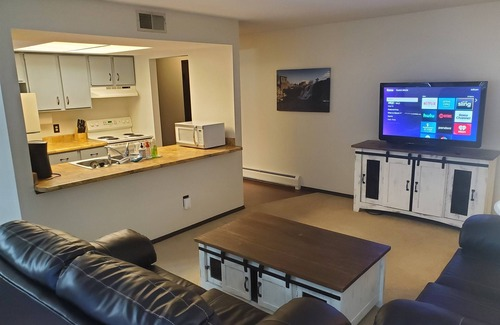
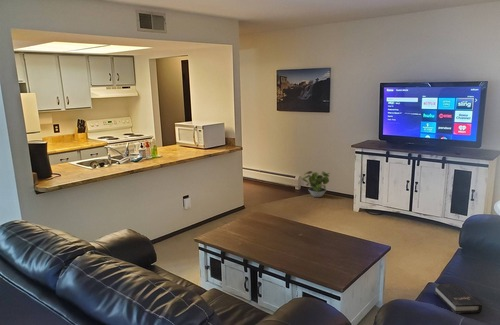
+ potted plant [301,170,331,198]
+ hardback book [433,283,483,315]
